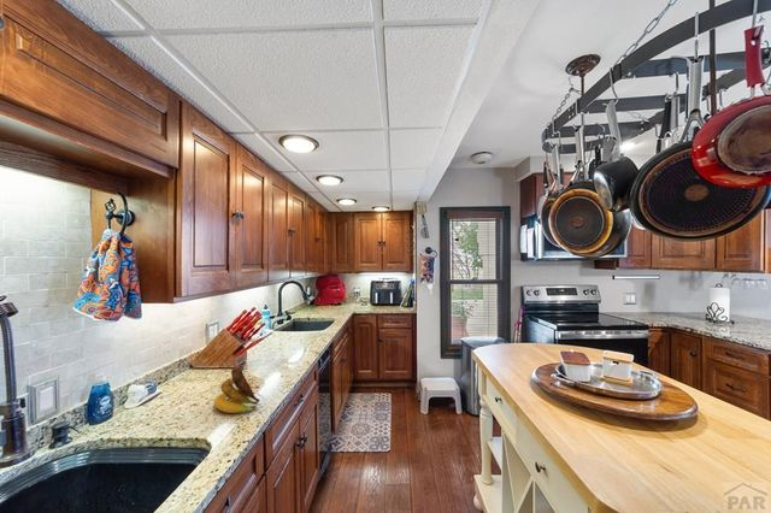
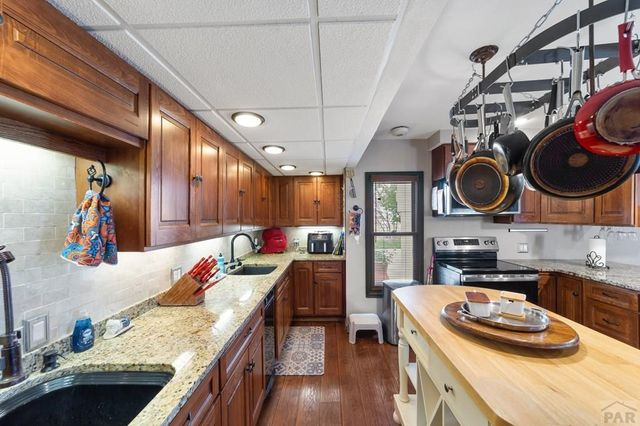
- banana [213,364,260,414]
